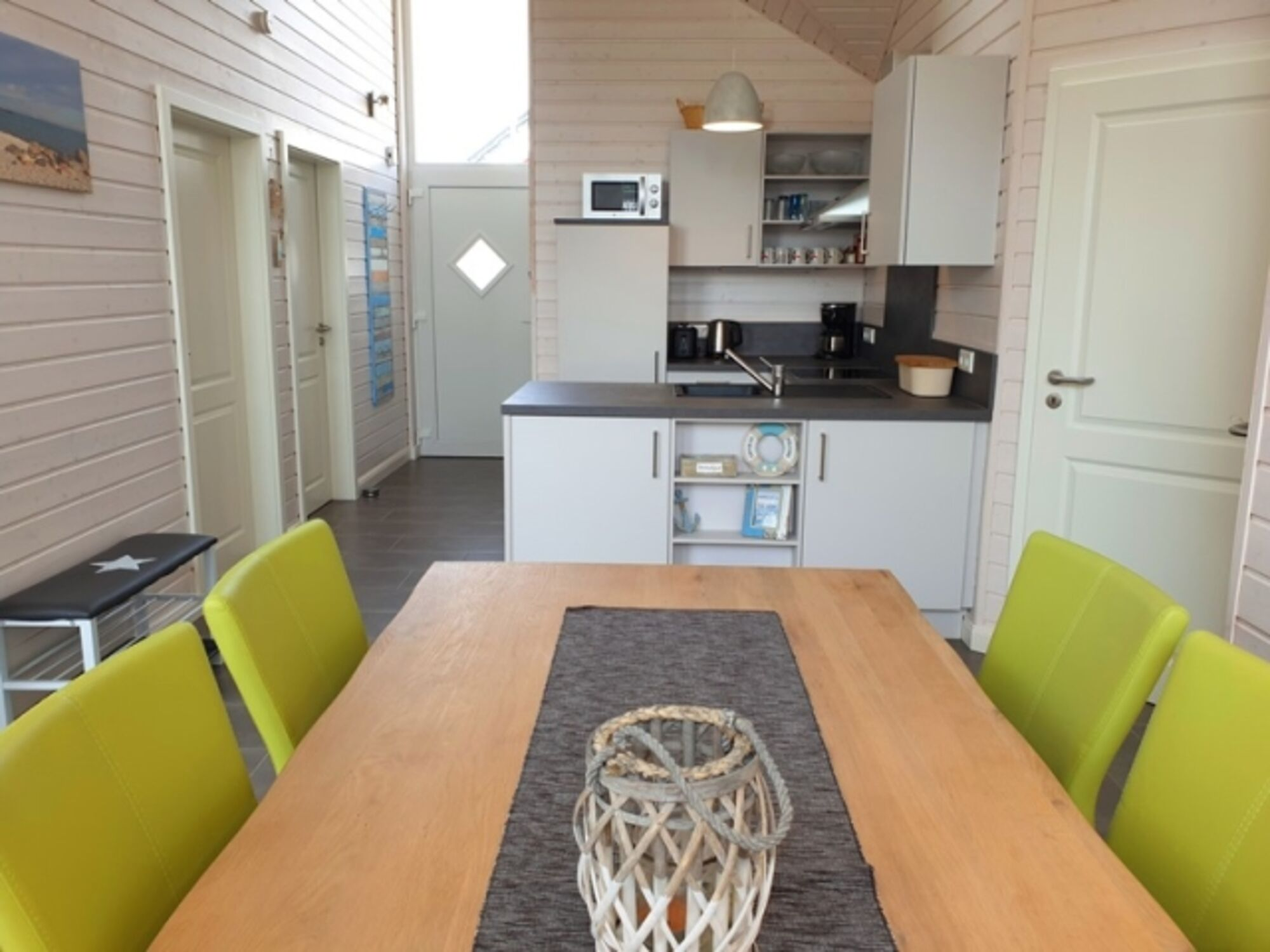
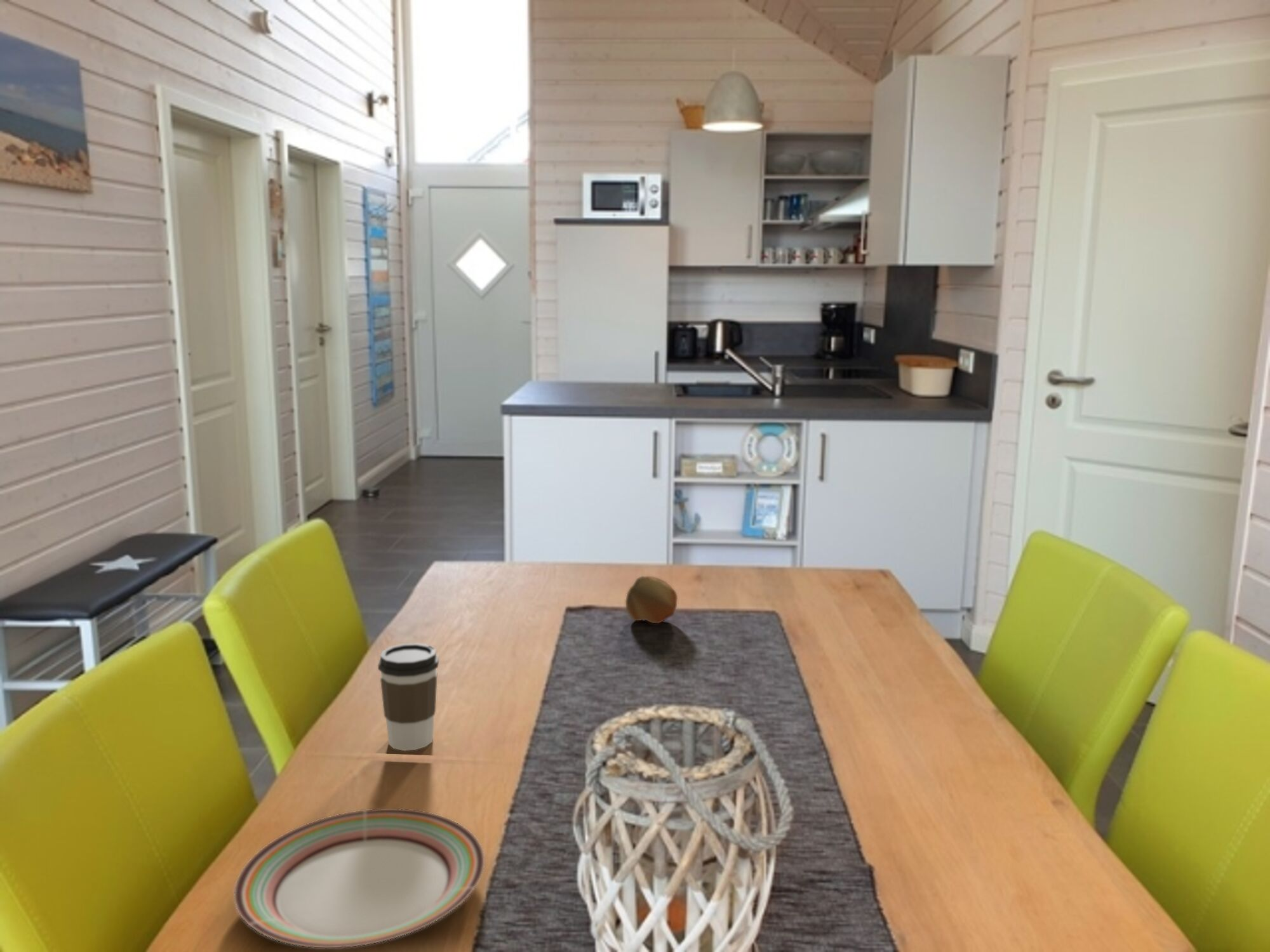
+ coffee cup [377,643,439,751]
+ plate [233,808,485,948]
+ bread roll [625,576,678,624]
